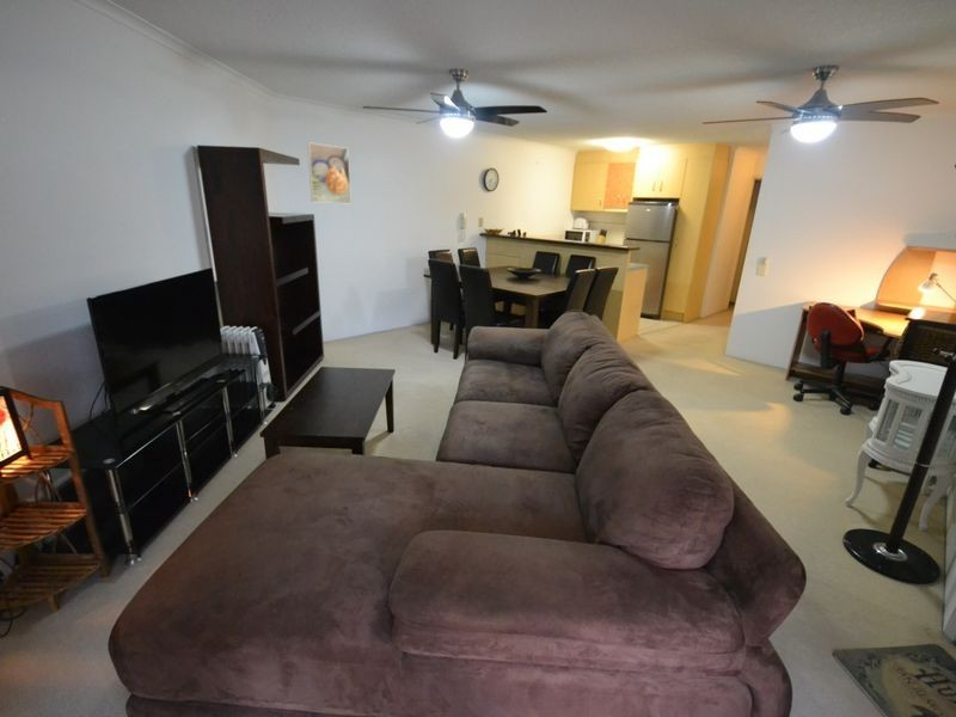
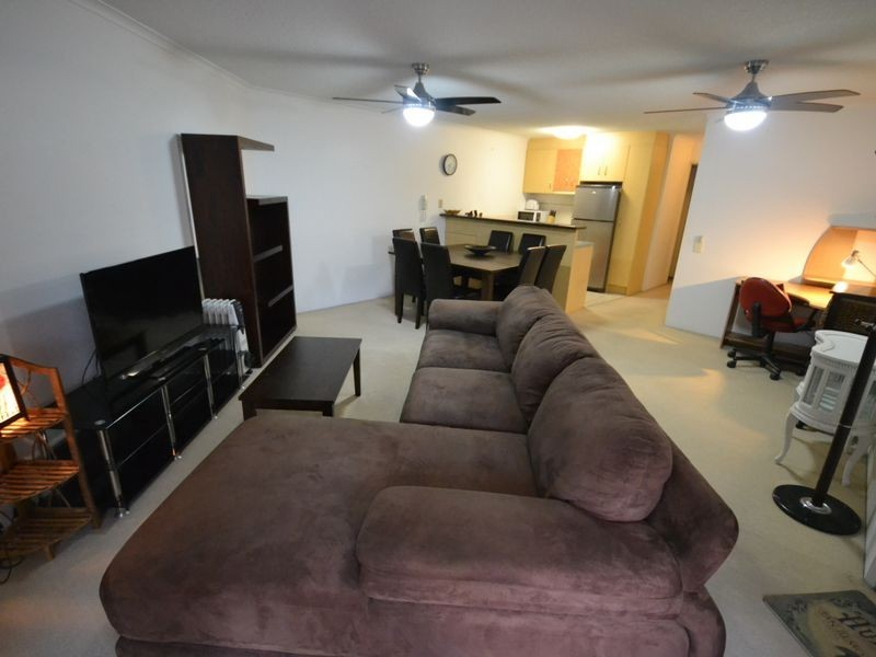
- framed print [306,141,353,204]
